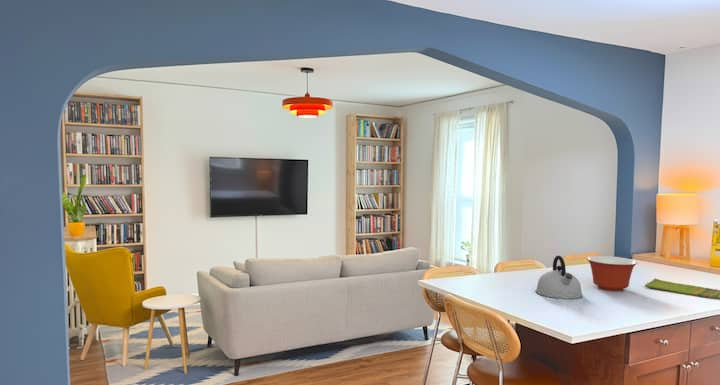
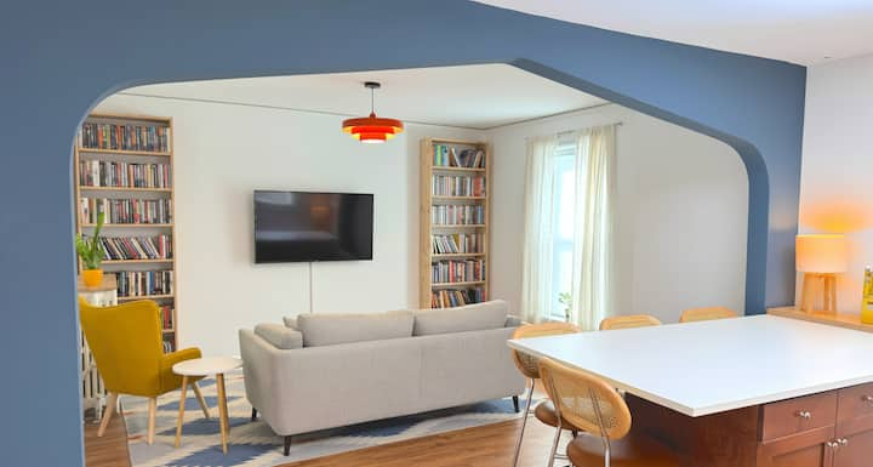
- kettle [535,255,584,300]
- dish towel [644,277,720,301]
- mixing bowl [586,255,638,292]
